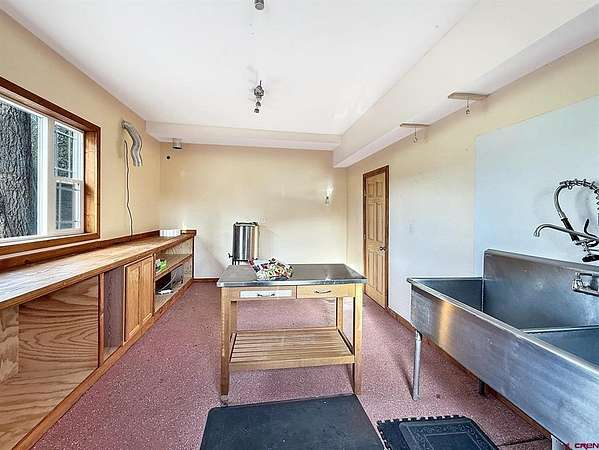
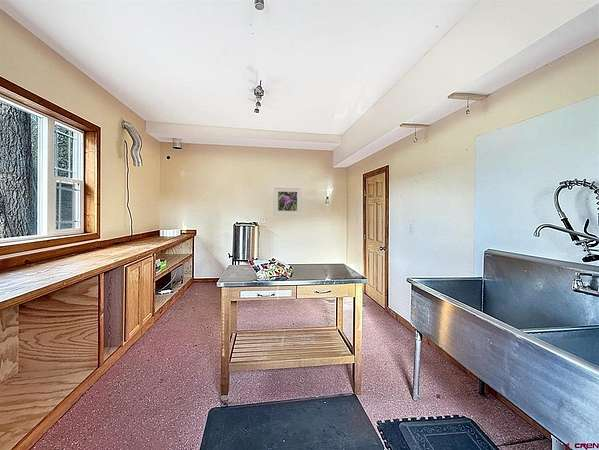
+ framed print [273,186,303,216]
